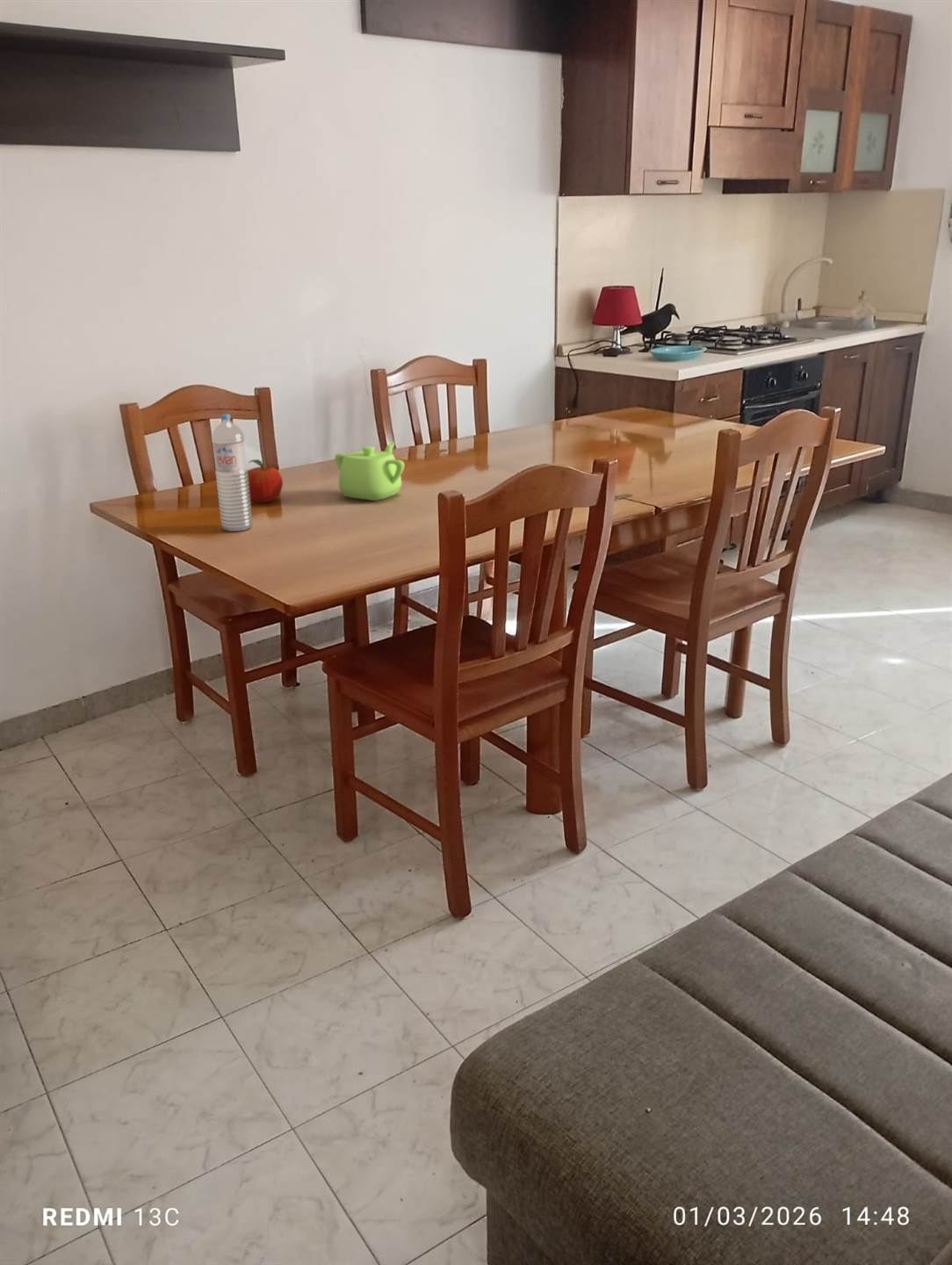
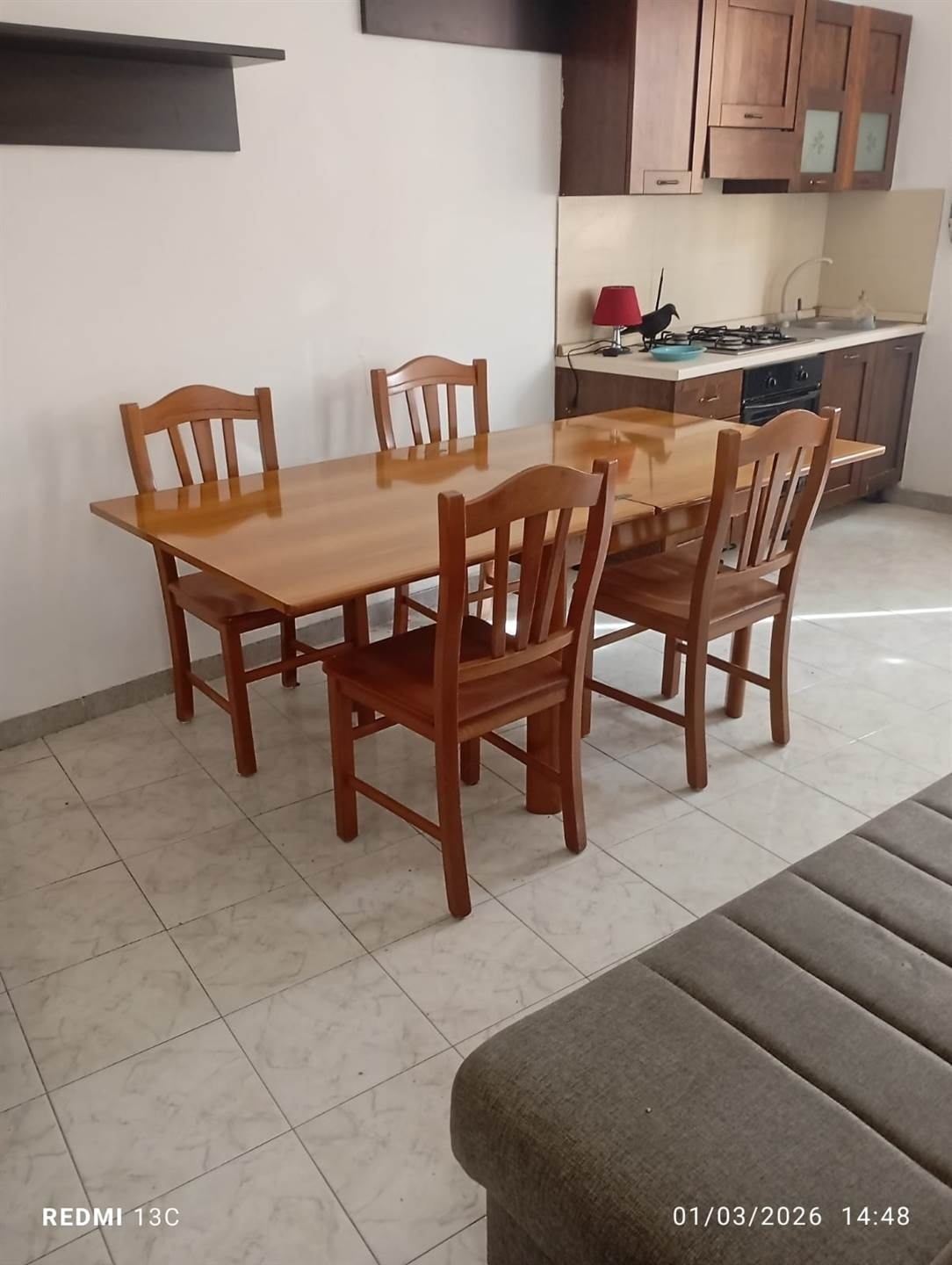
- fruit [248,459,284,503]
- teapot [334,441,405,502]
- water bottle [211,413,253,532]
